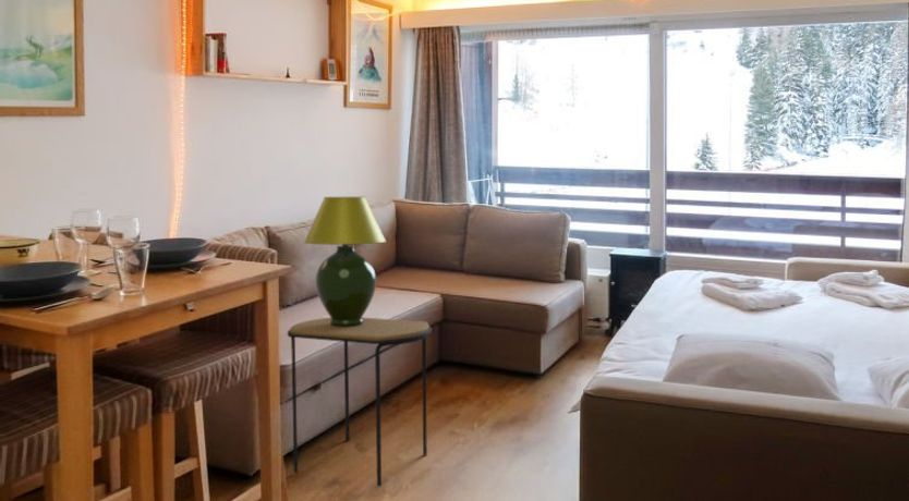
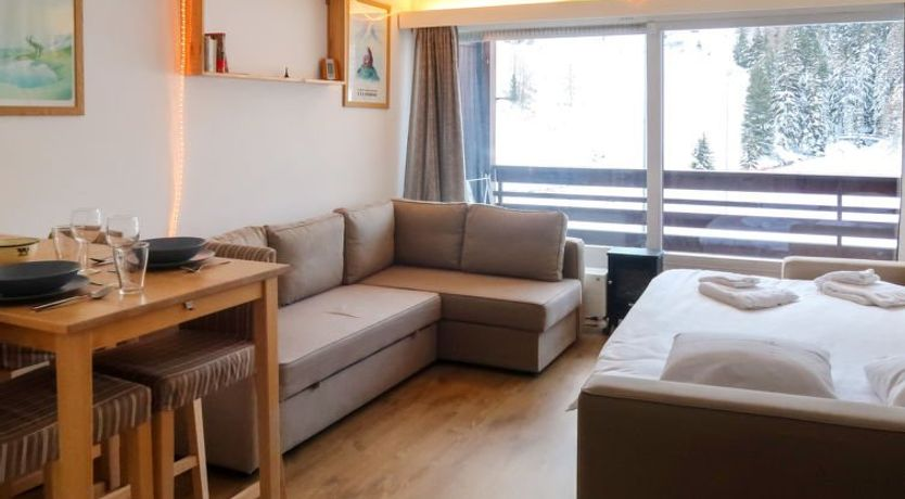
- table lamp [303,196,387,327]
- side table [287,317,433,488]
